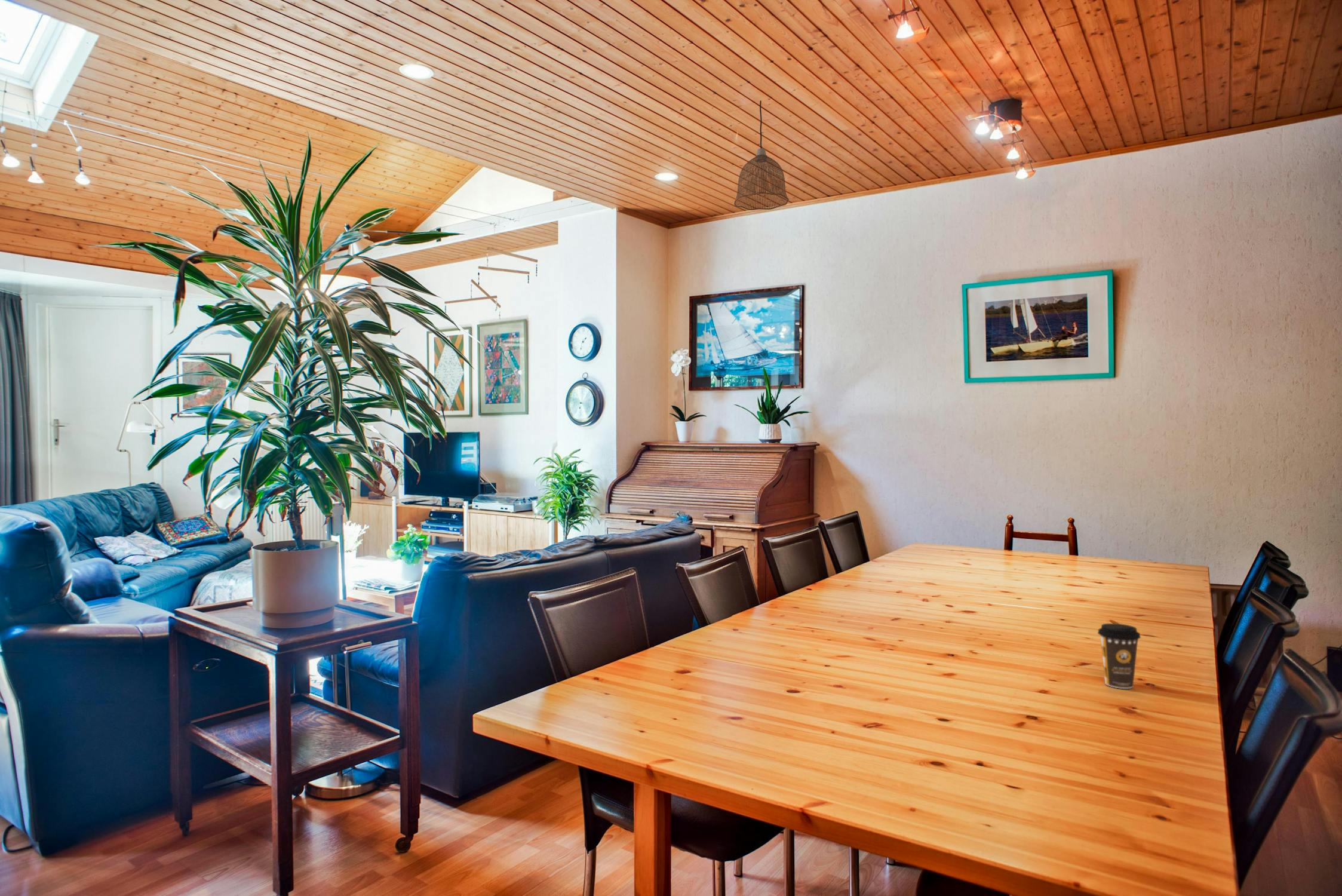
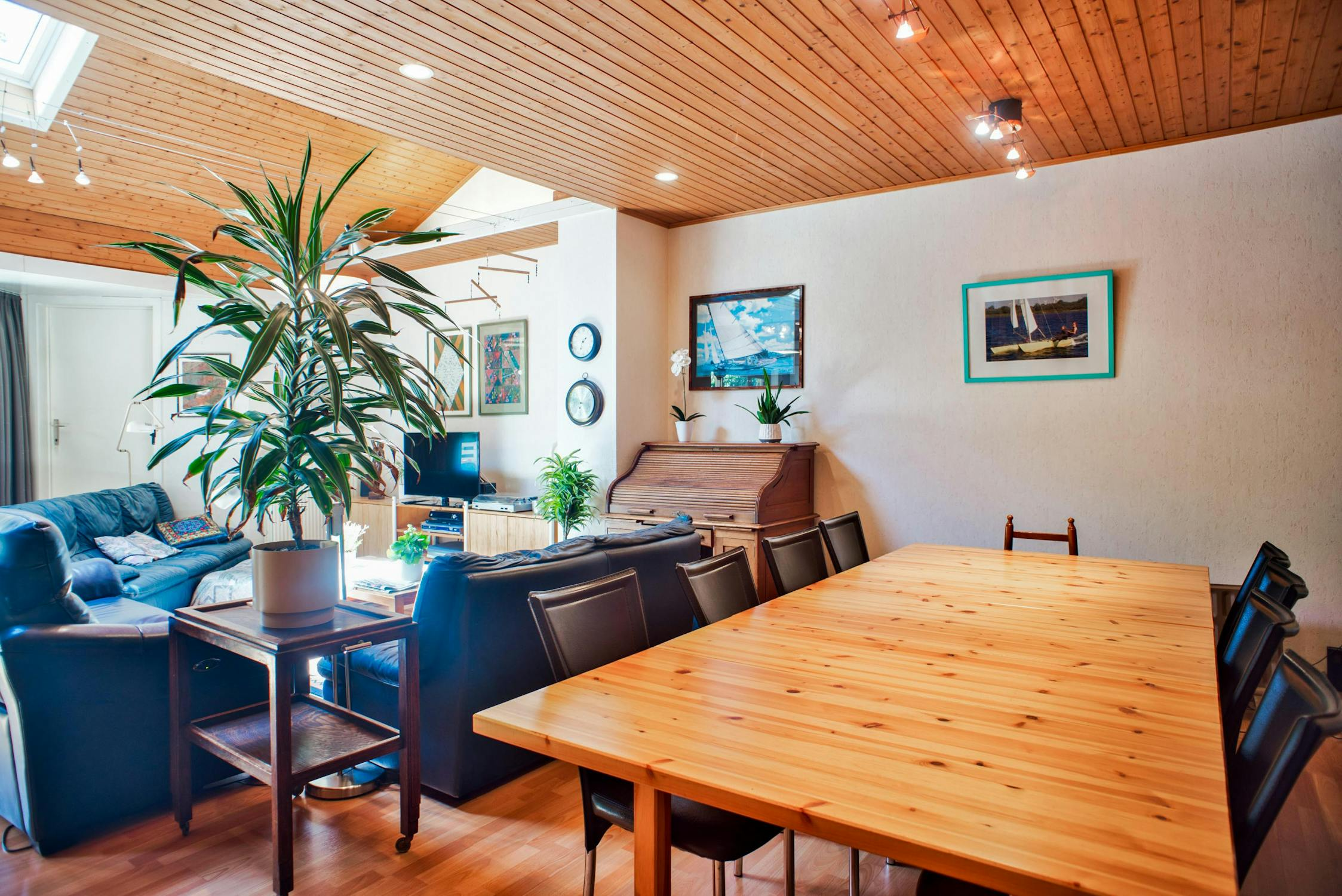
- pendant lamp [733,100,790,211]
- coffee cup [1097,623,1141,689]
